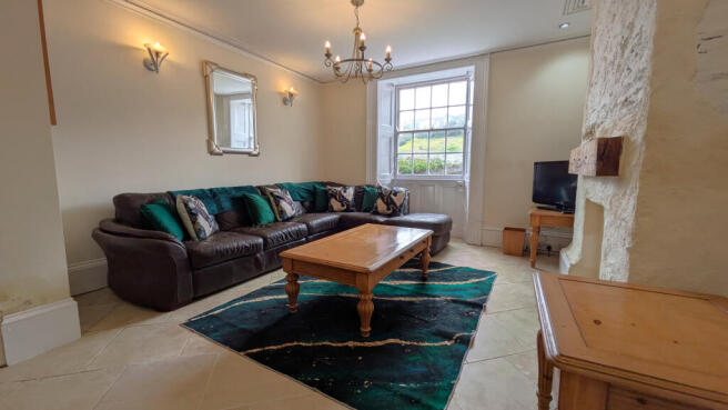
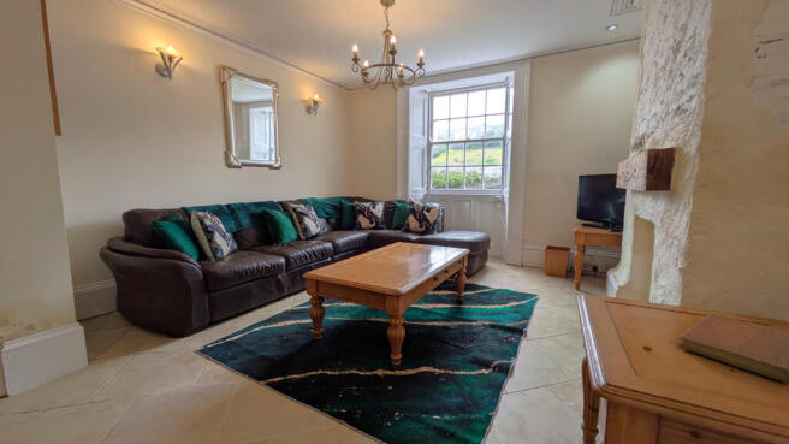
+ notebook [676,313,789,384]
